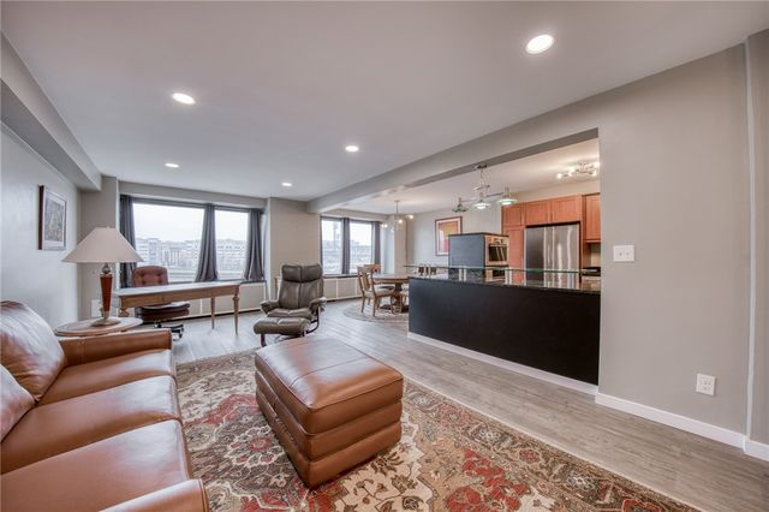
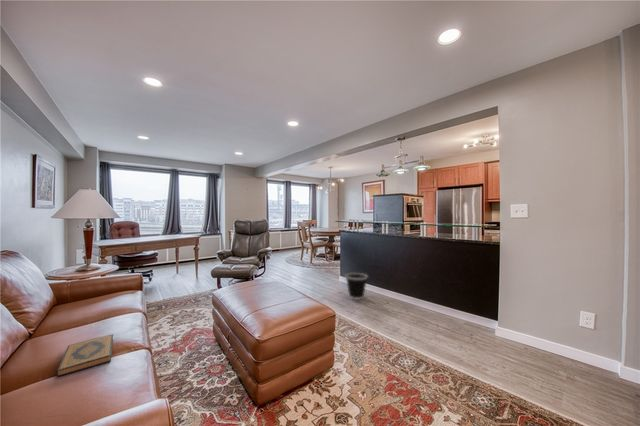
+ hardback book [56,333,114,378]
+ wastebasket [344,272,369,301]
